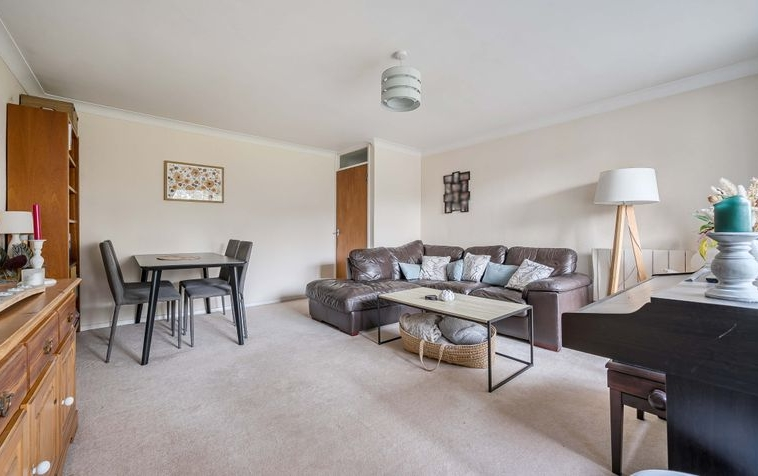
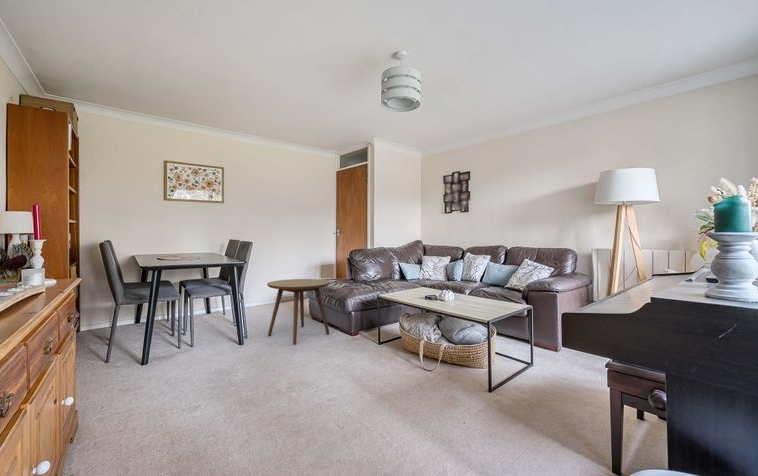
+ side table [266,278,331,345]
